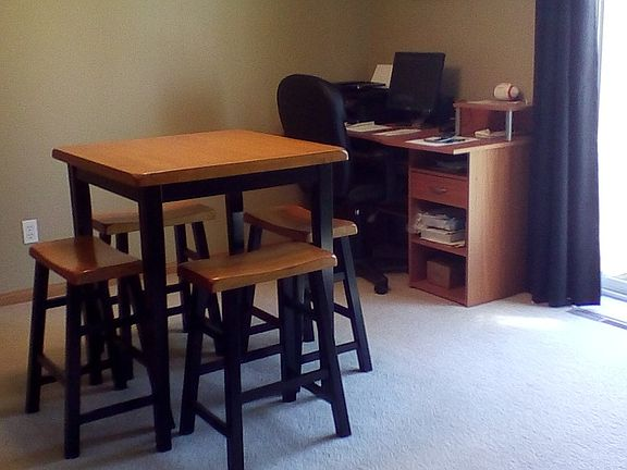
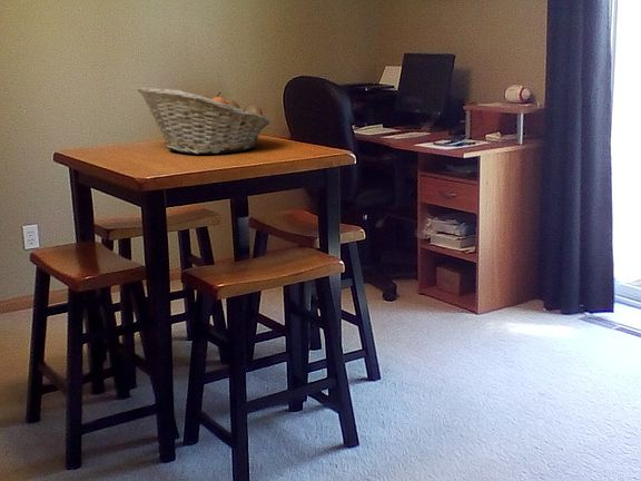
+ fruit basket [137,86,270,155]
